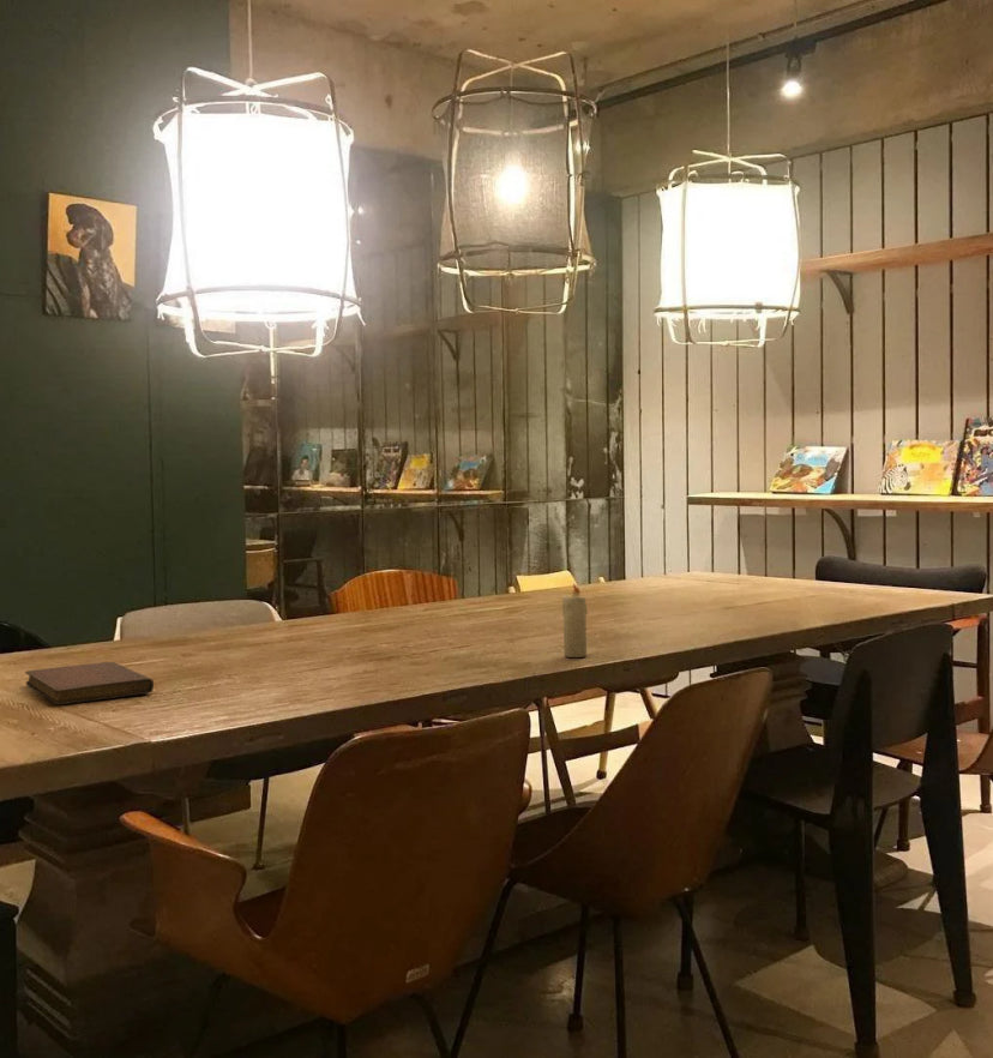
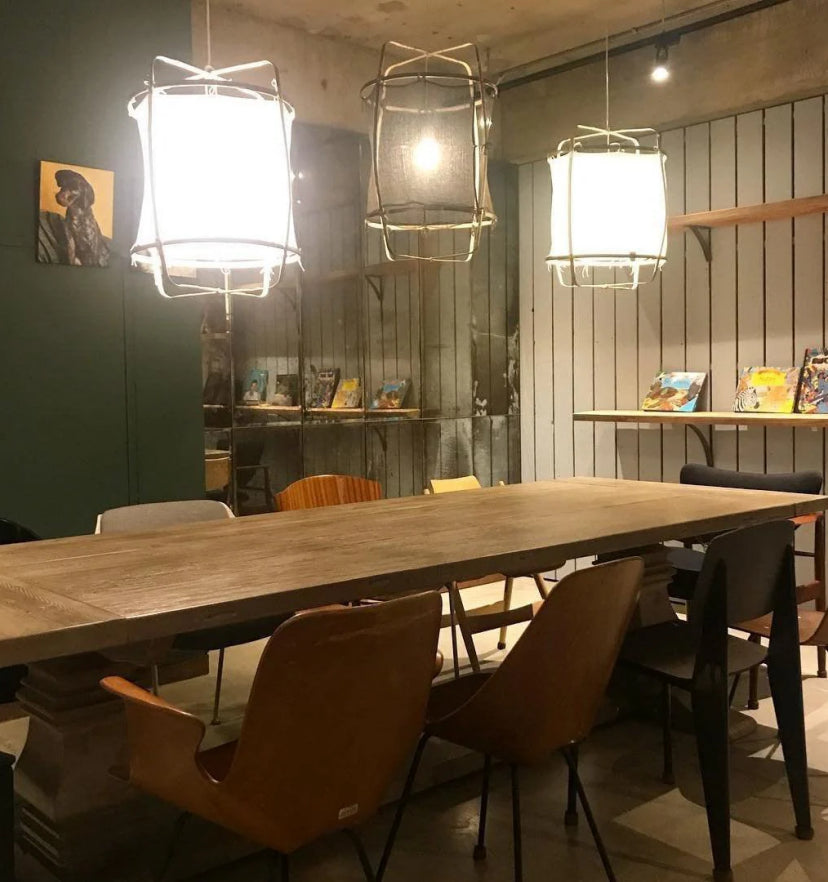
- notebook [24,661,155,707]
- candle [561,583,589,659]
